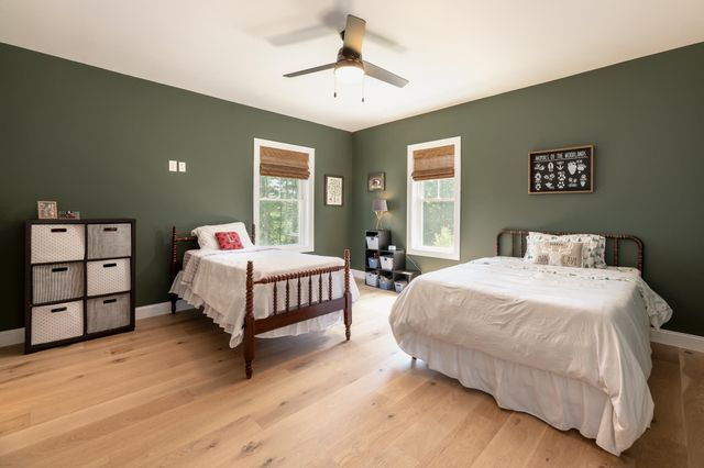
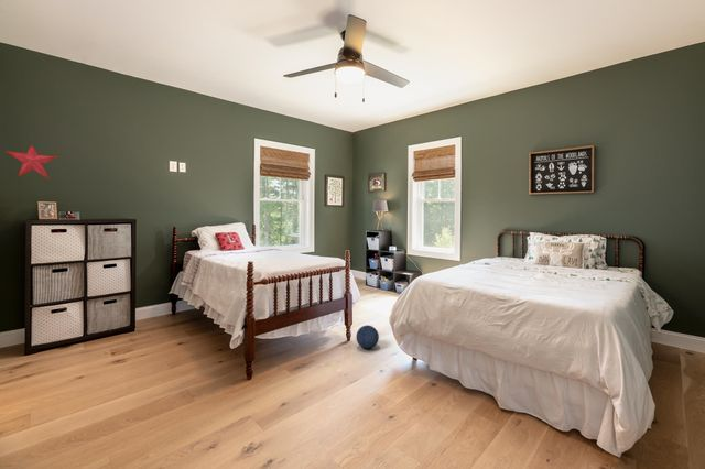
+ decorative star [6,144,57,179]
+ ball [355,325,380,350]
